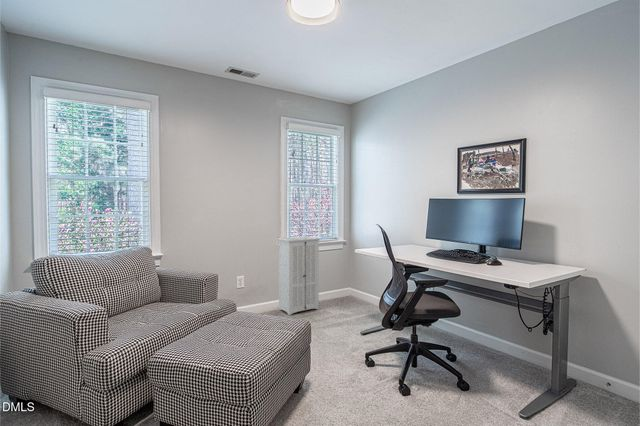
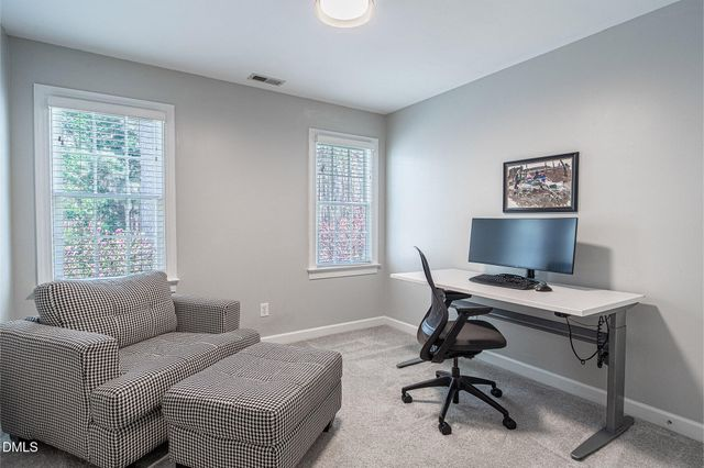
- storage cabinet [276,235,323,316]
